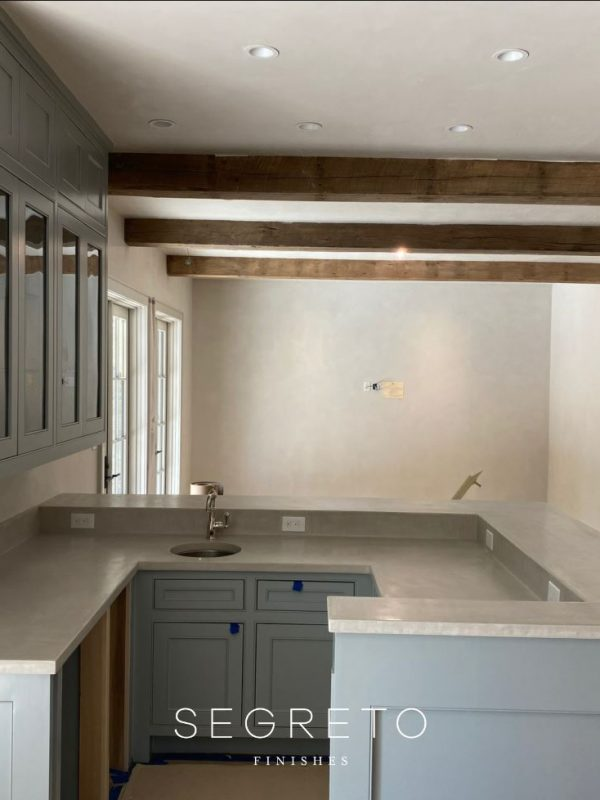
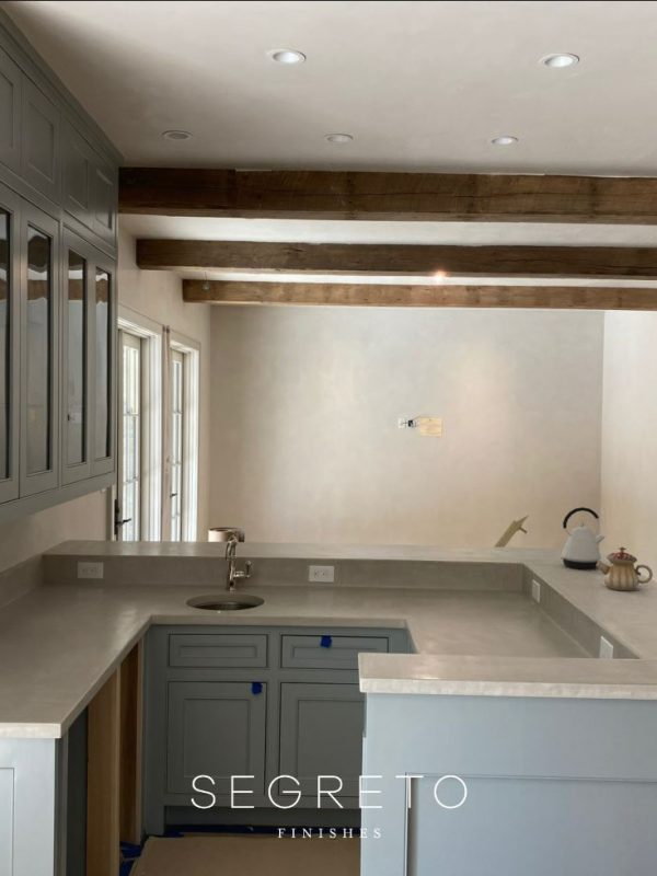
+ kettle [558,506,607,570]
+ teapot [596,546,654,591]
